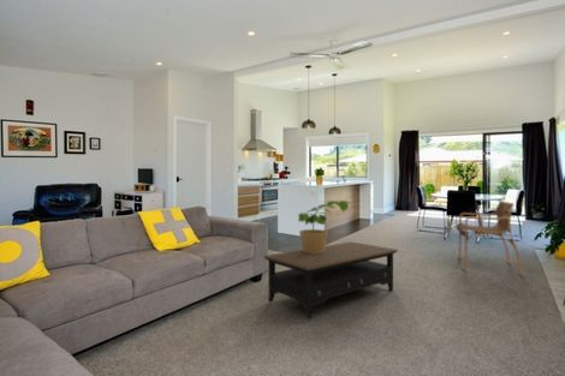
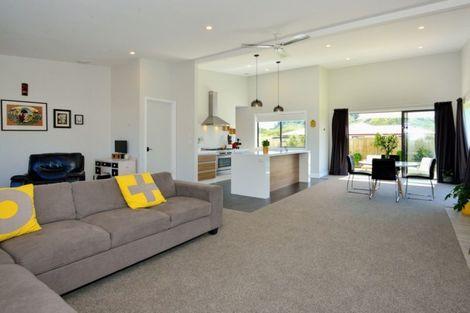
- armchair [454,199,523,275]
- potted plant [297,199,352,253]
- coffee table [262,240,399,321]
